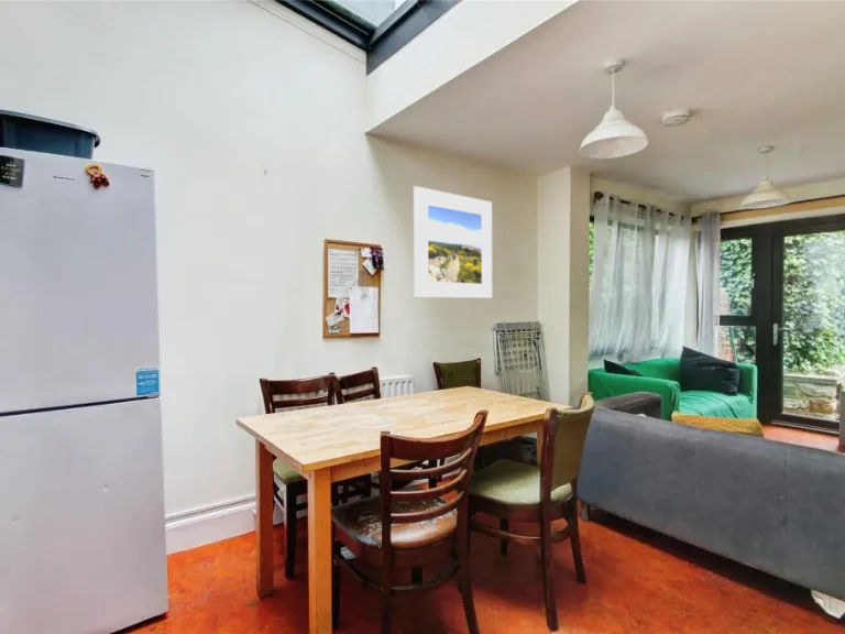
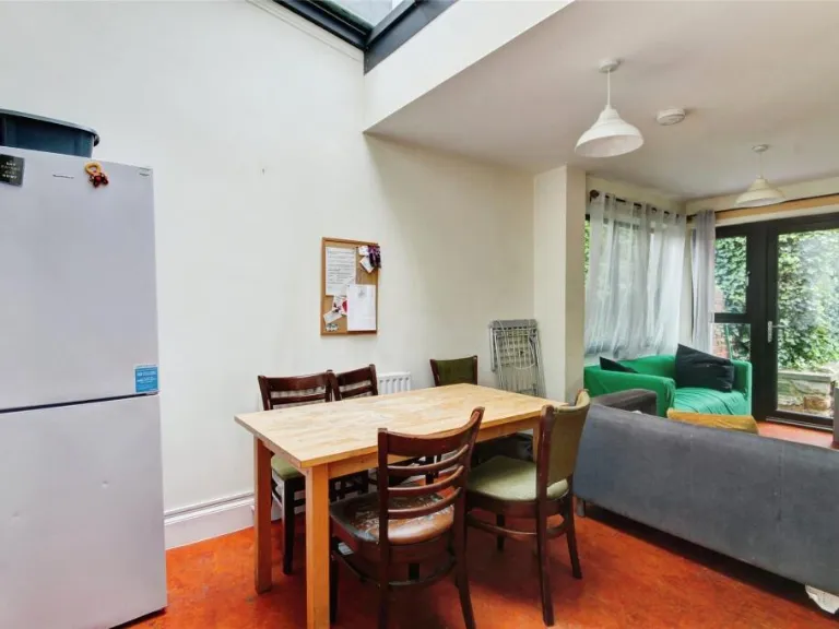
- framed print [413,185,493,299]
